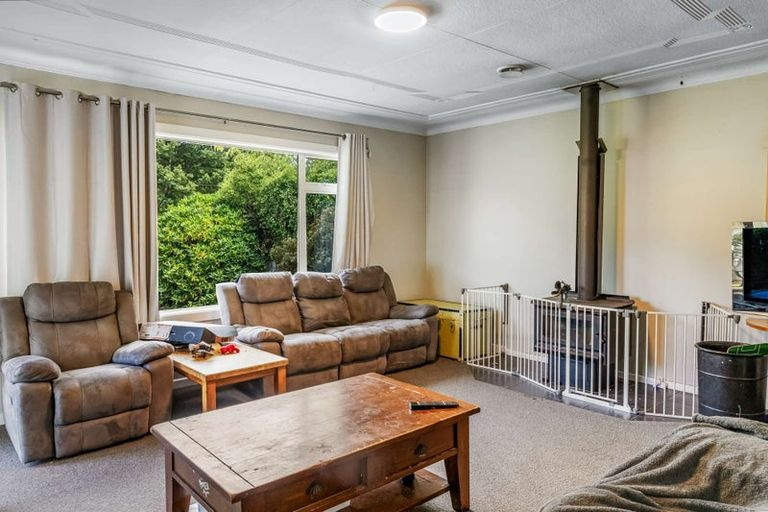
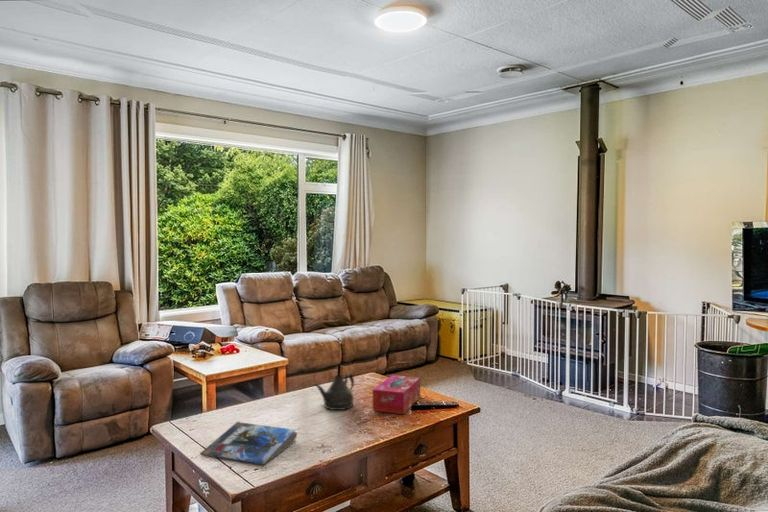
+ teapot [312,372,355,411]
+ magazine [199,421,298,466]
+ tissue box [372,374,421,415]
